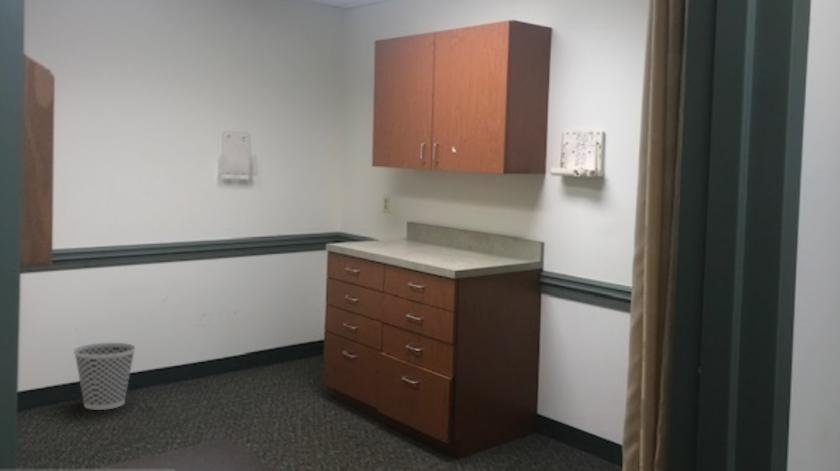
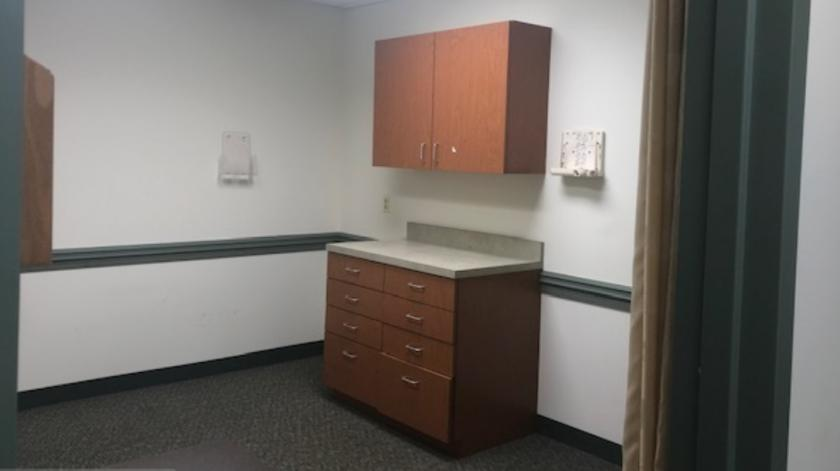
- wastebasket [72,342,137,411]
